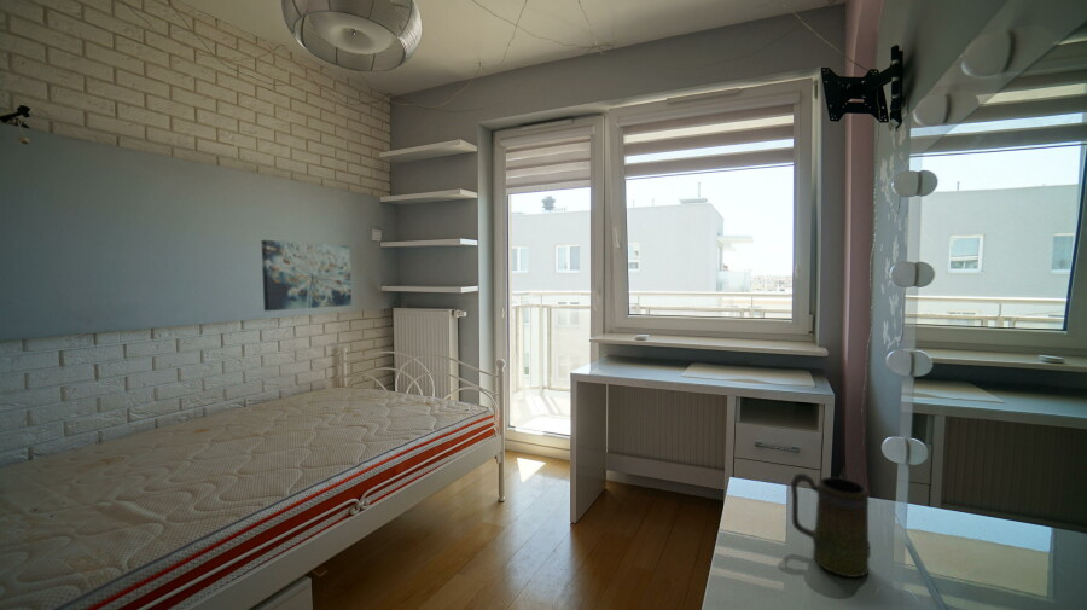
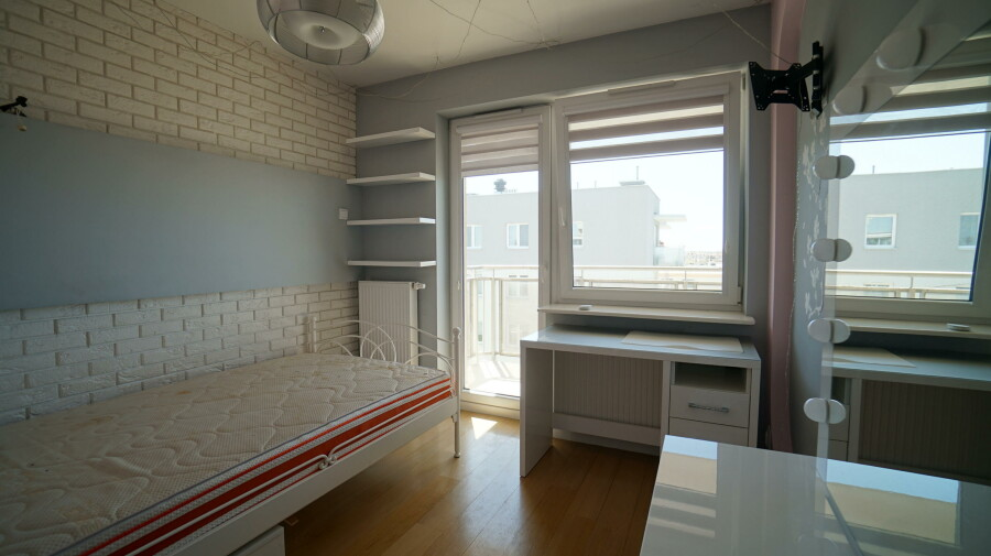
- wall art [261,239,353,312]
- mug [790,472,871,579]
